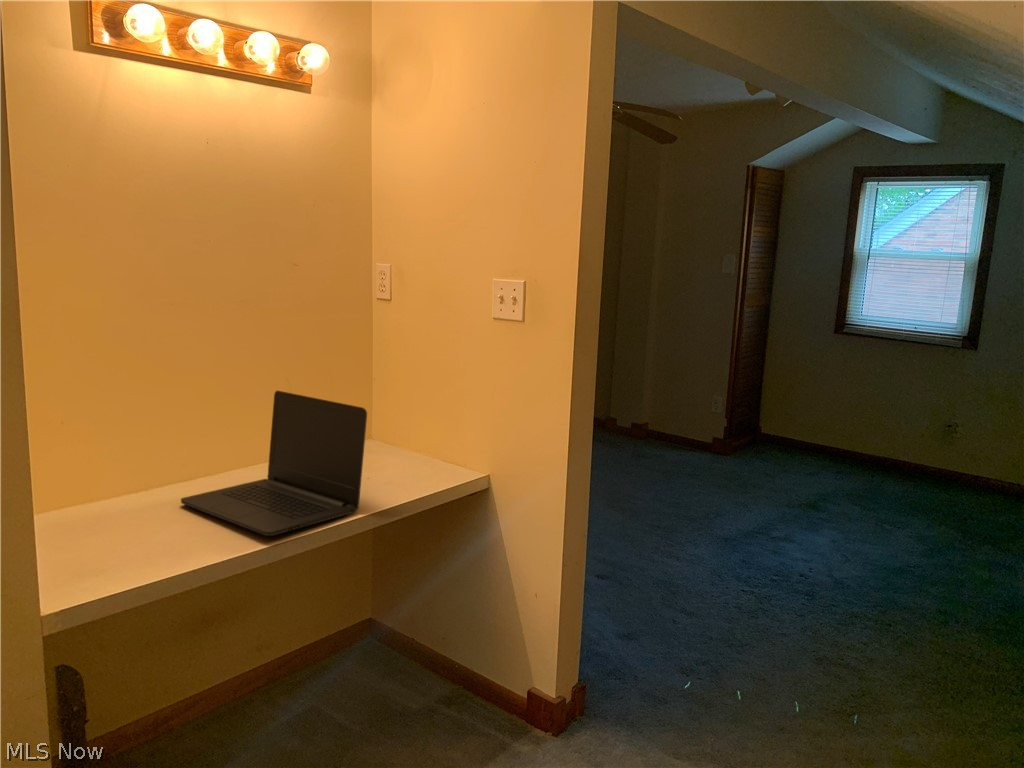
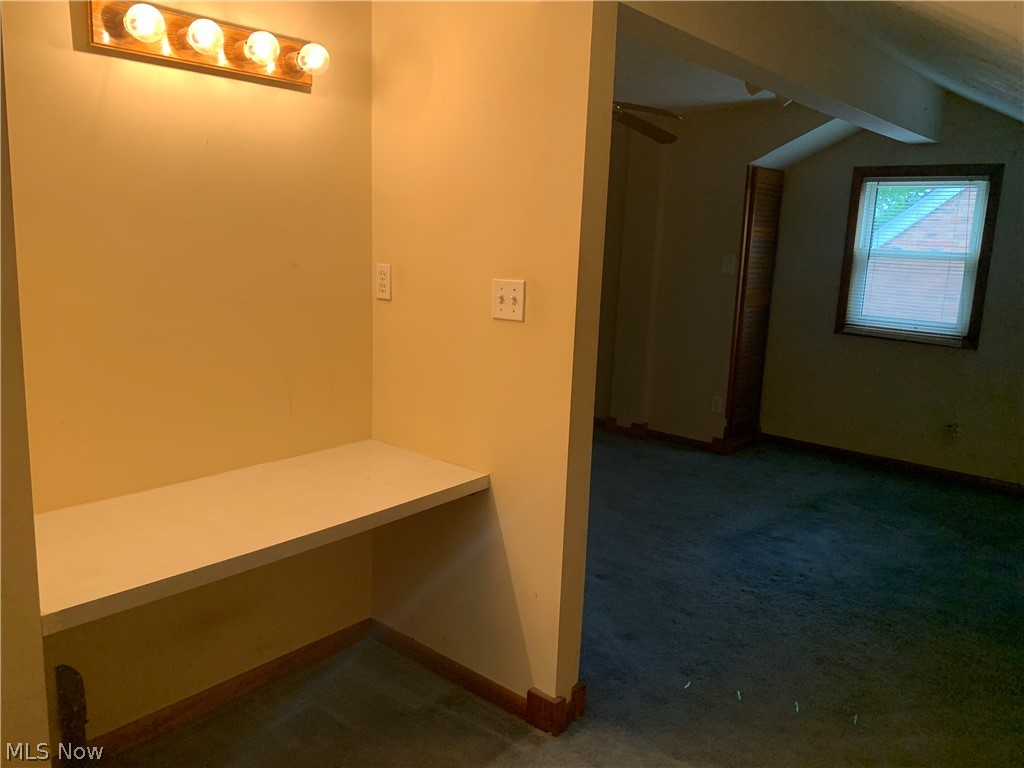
- laptop [180,390,368,537]
